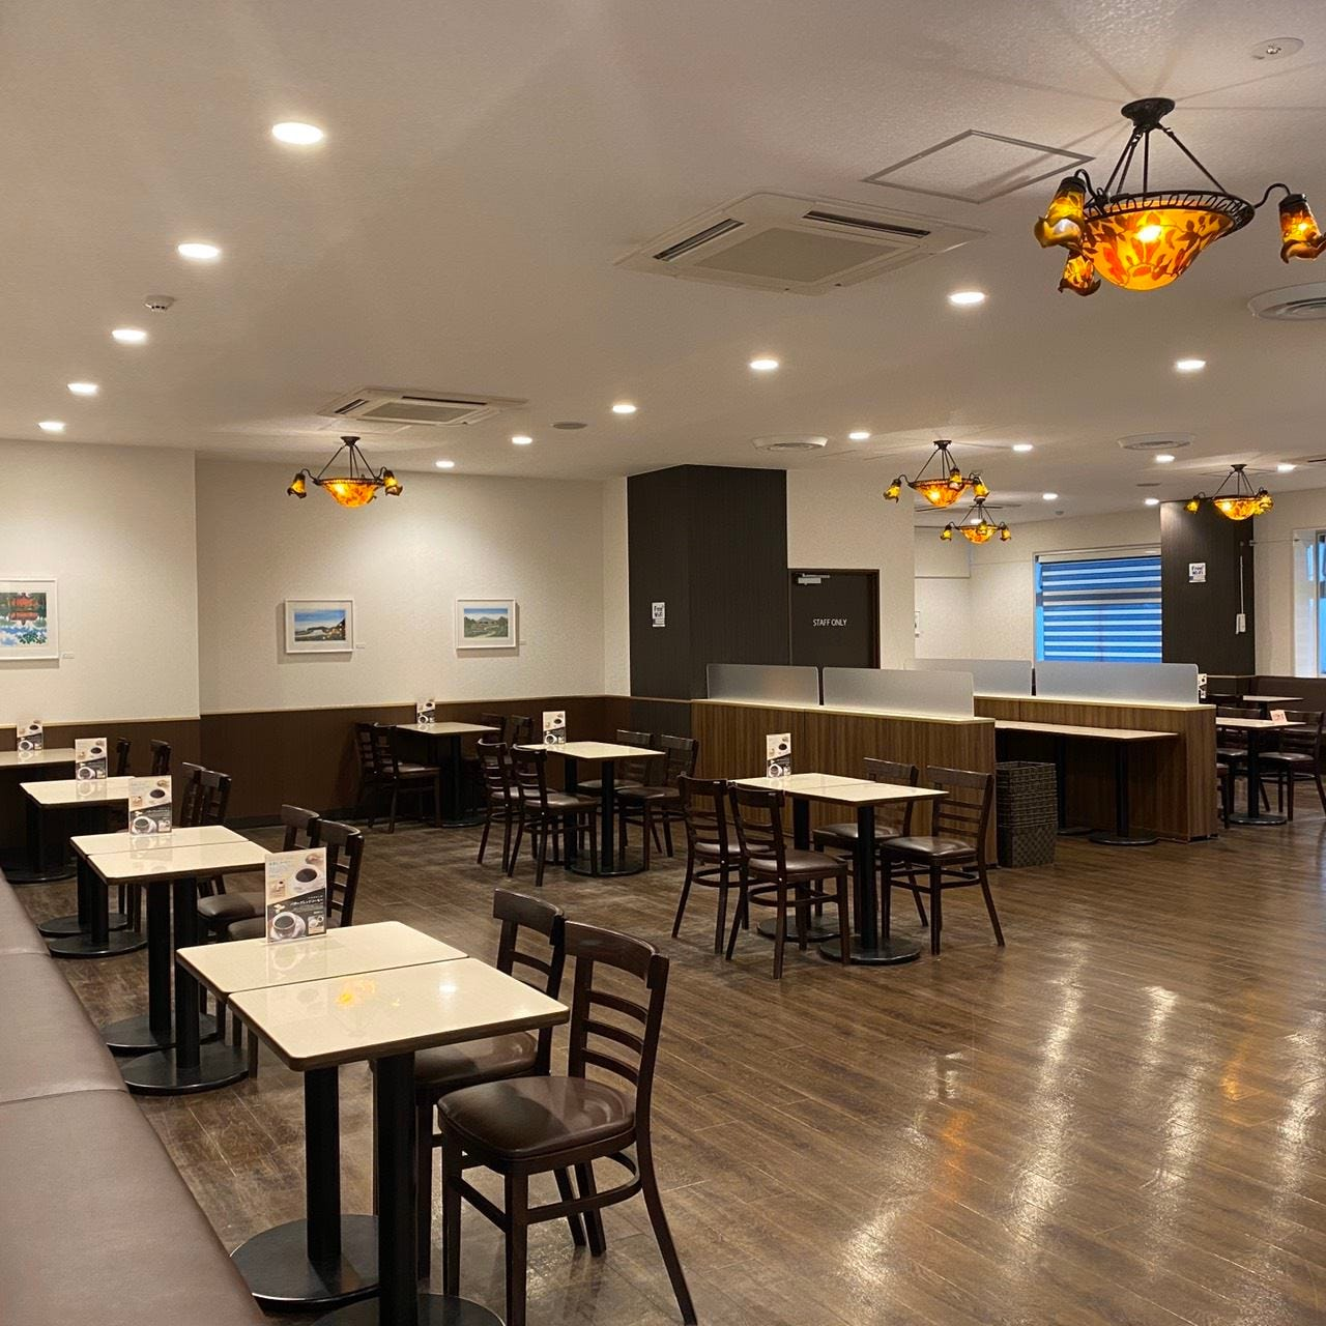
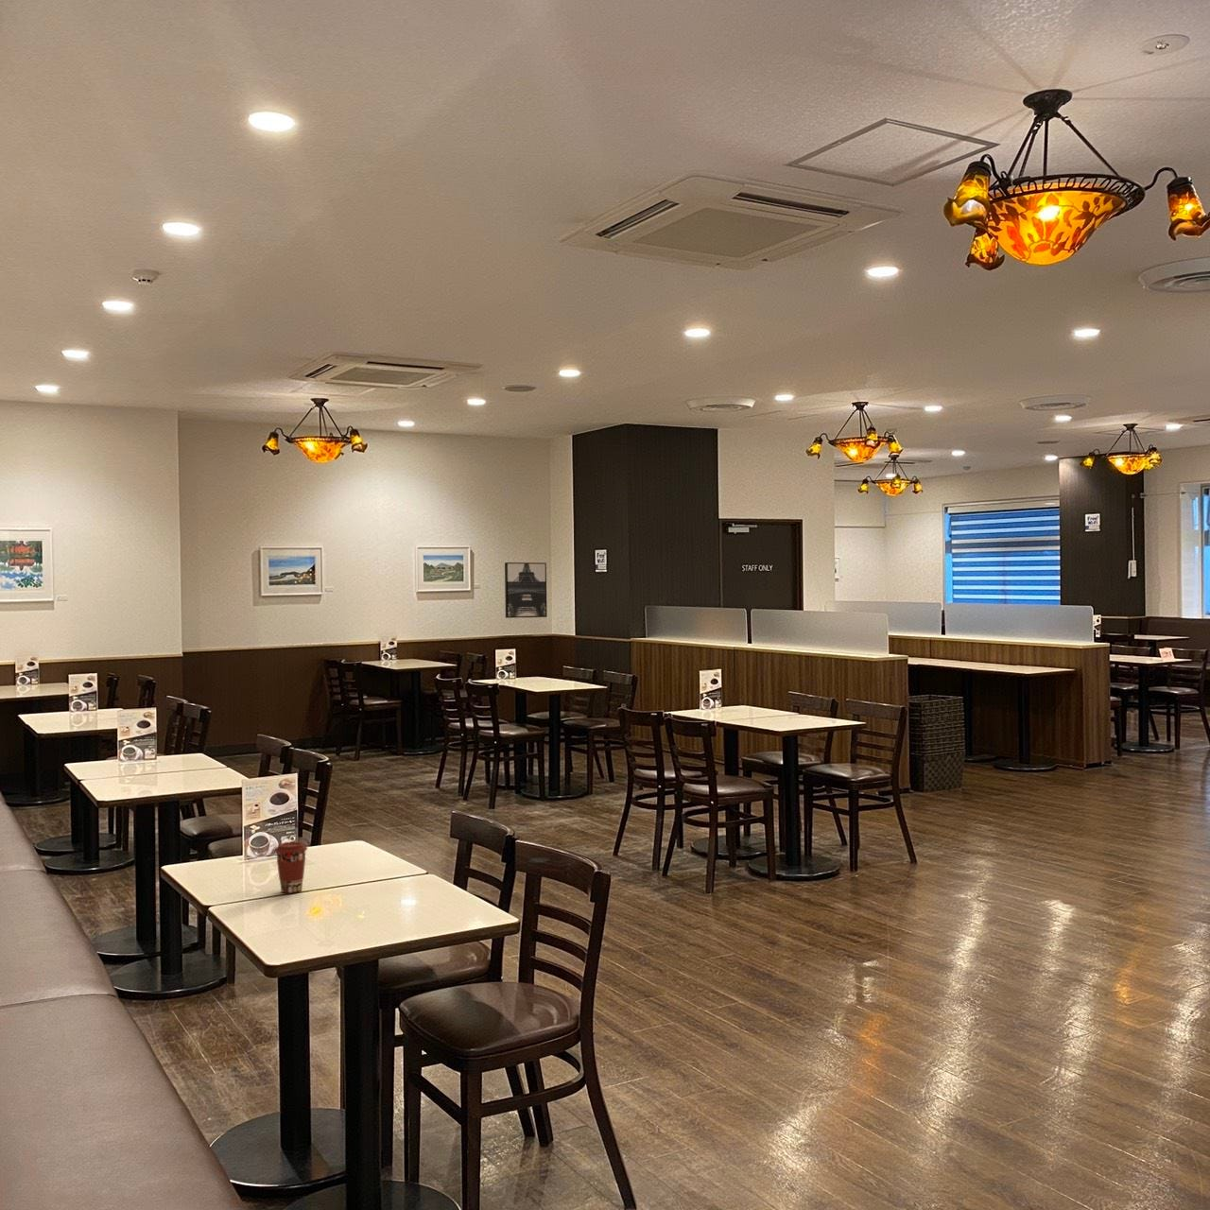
+ coffee cup [274,841,308,893]
+ wall art [504,562,547,619]
